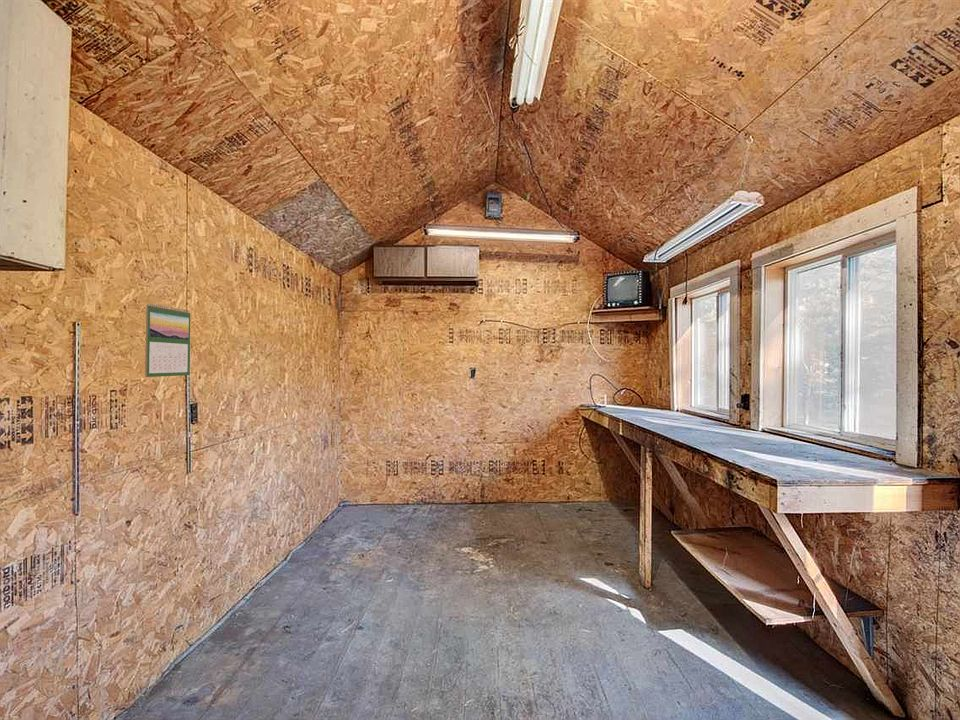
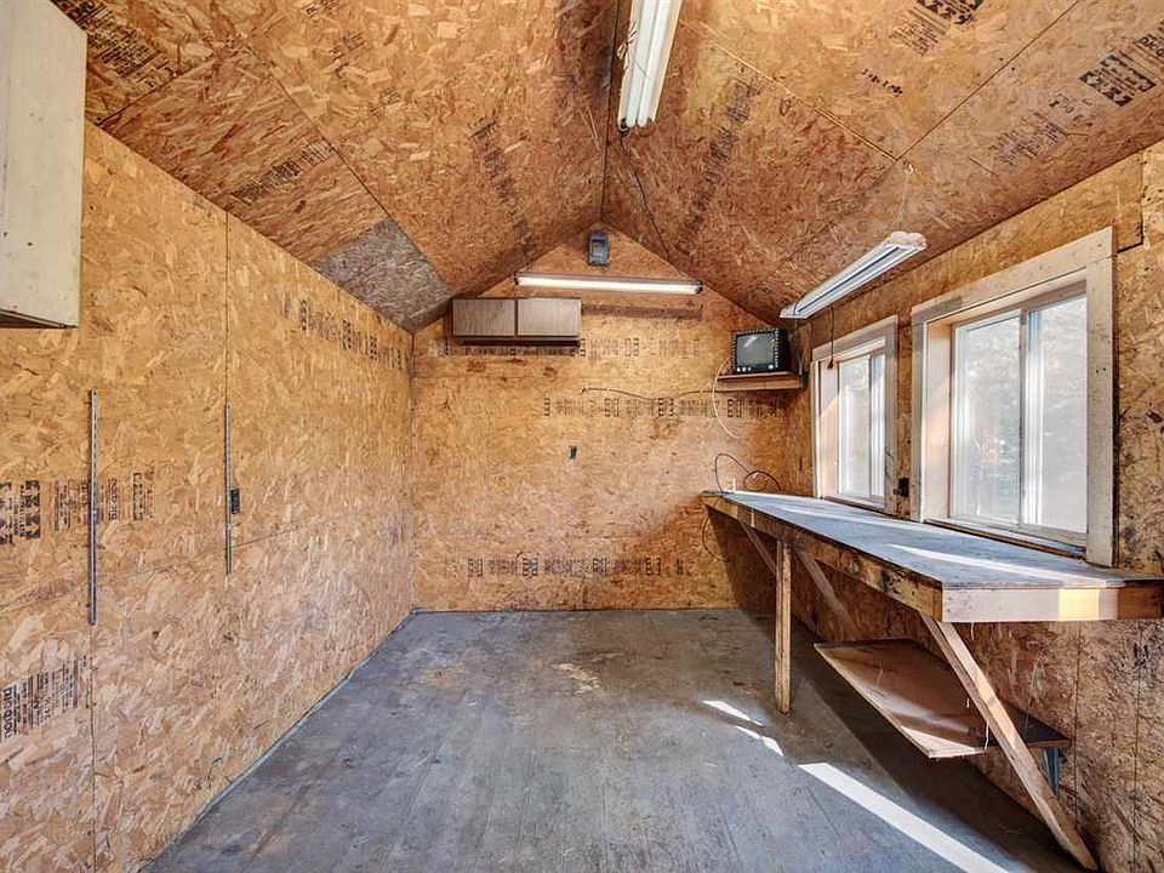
- calendar [144,303,191,378]
